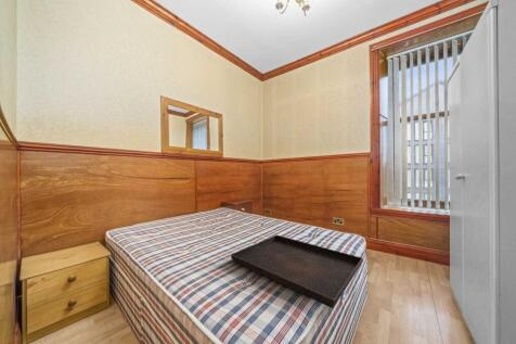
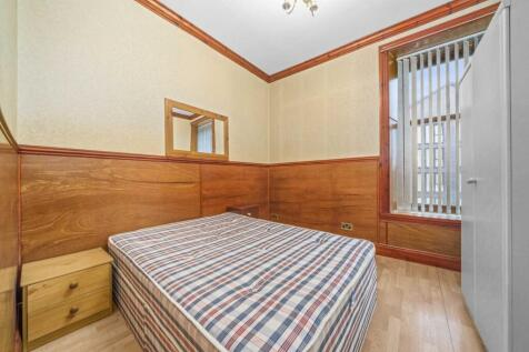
- serving tray [230,234,364,309]
